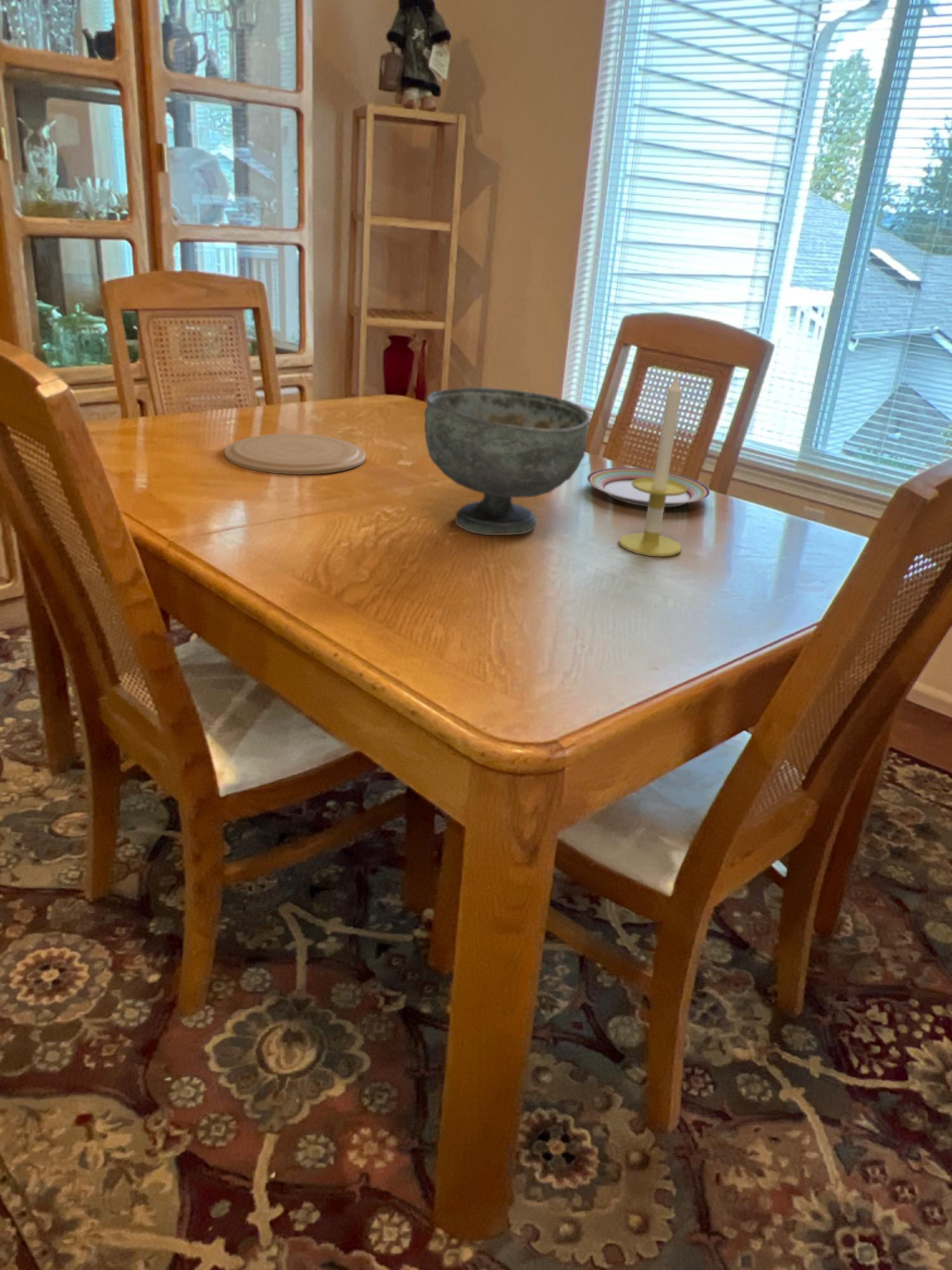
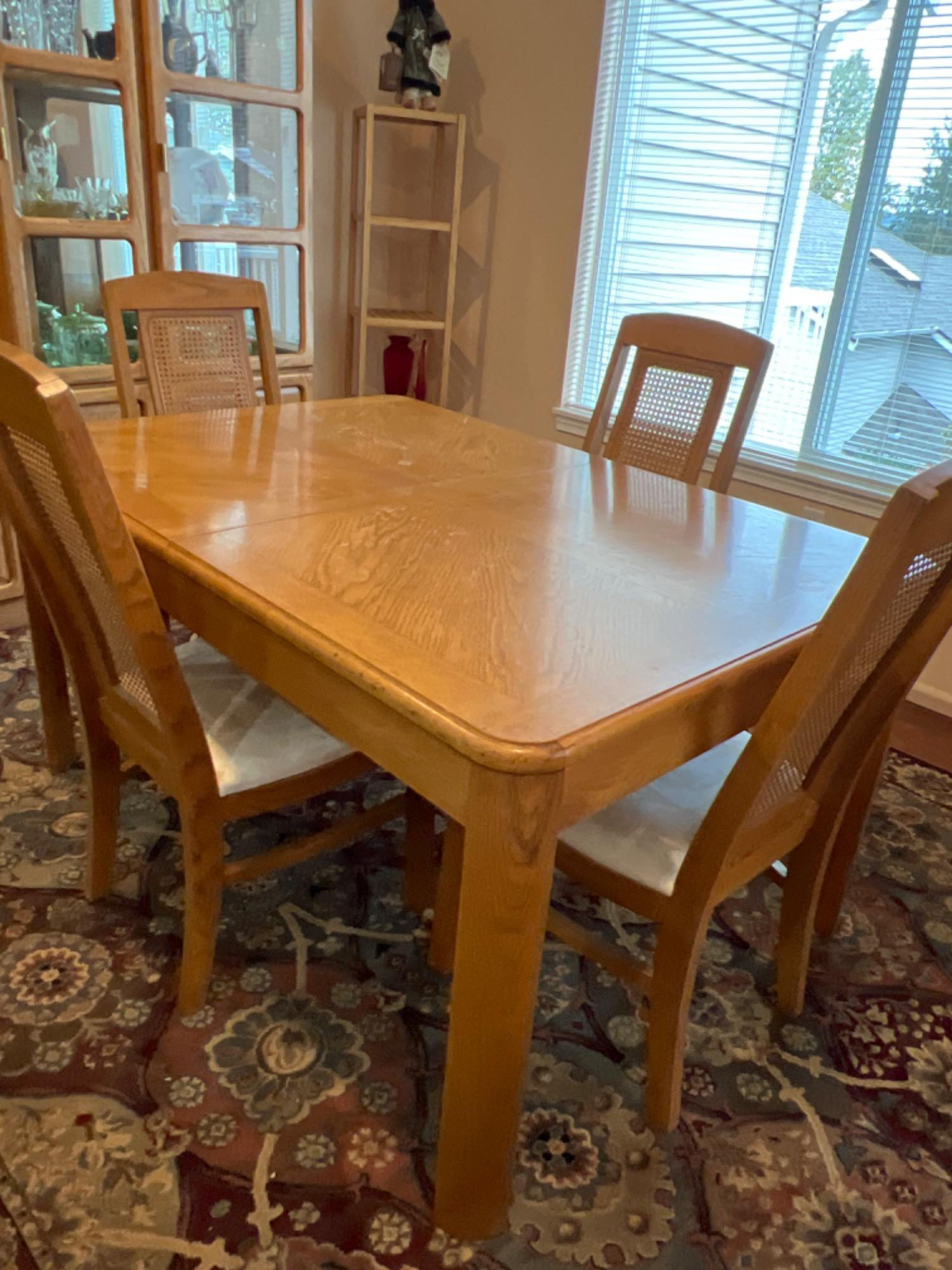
- plate [586,467,711,508]
- decorative bowl [423,387,591,536]
- plate [223,433,366,475]
- candle [618,371,687,558]
